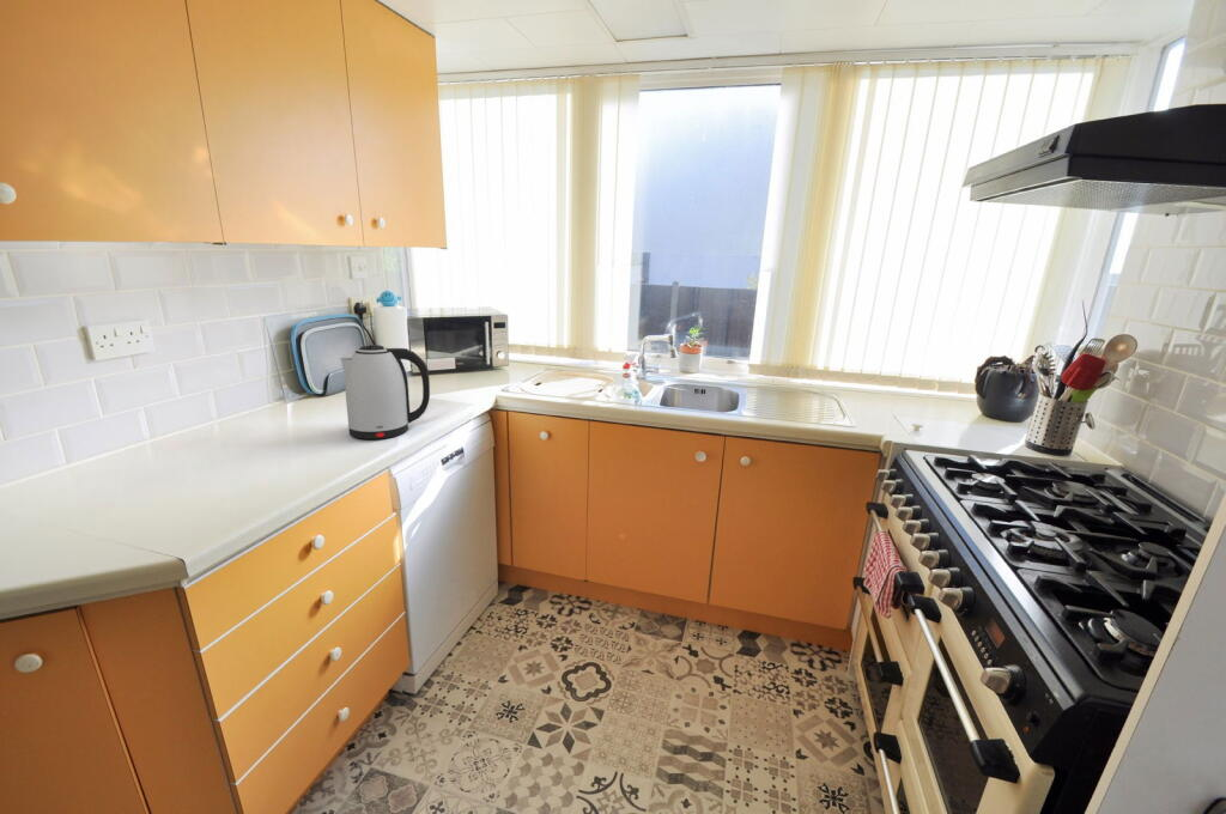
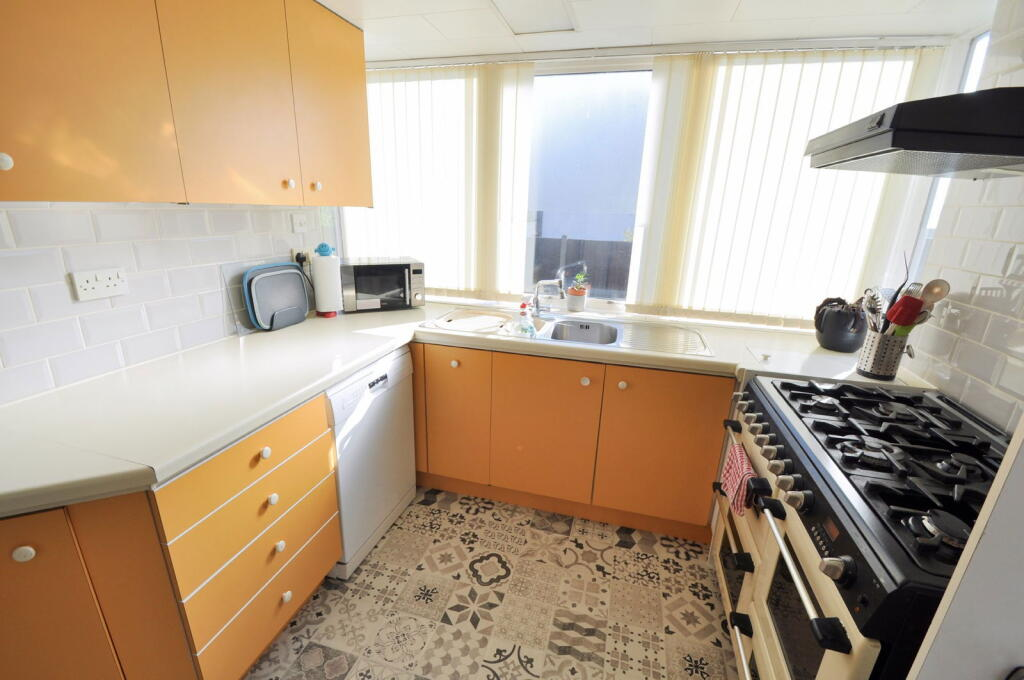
- kettle [339,344,431,441]
